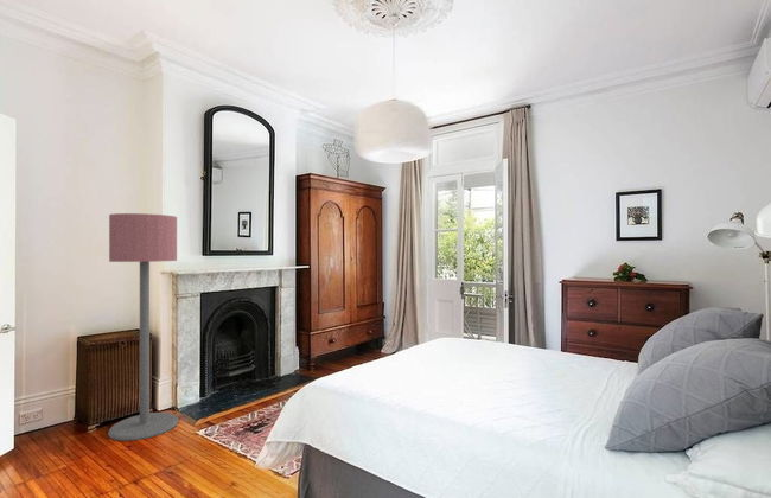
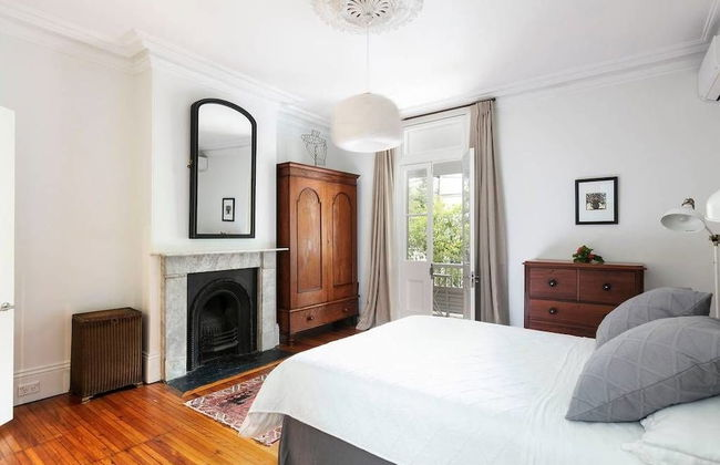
- floor lamp [107,212,179,442]
